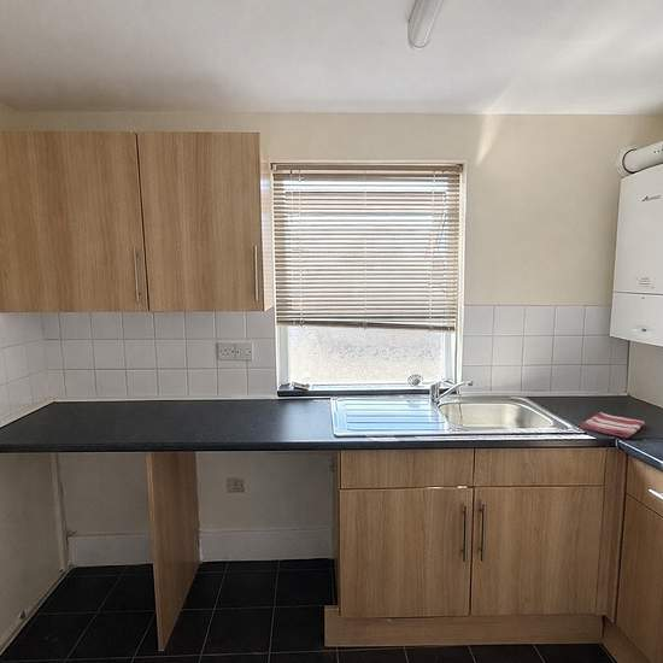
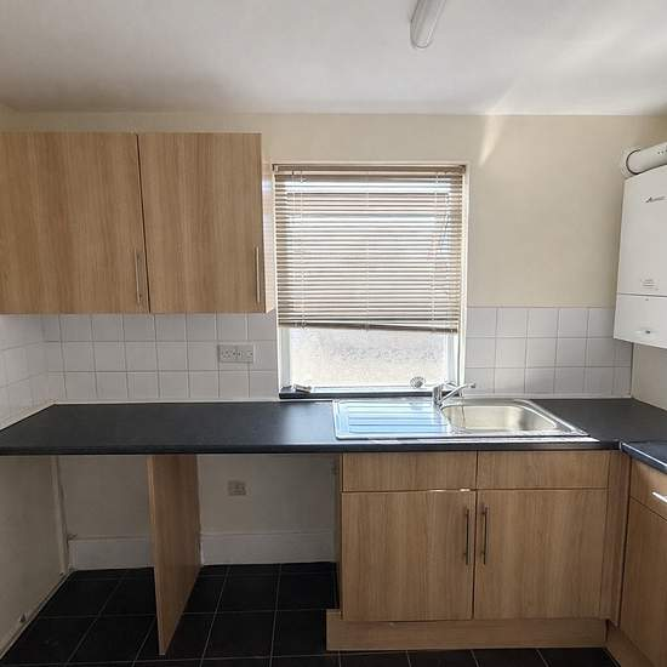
- dish towel [580,411,646,439]
